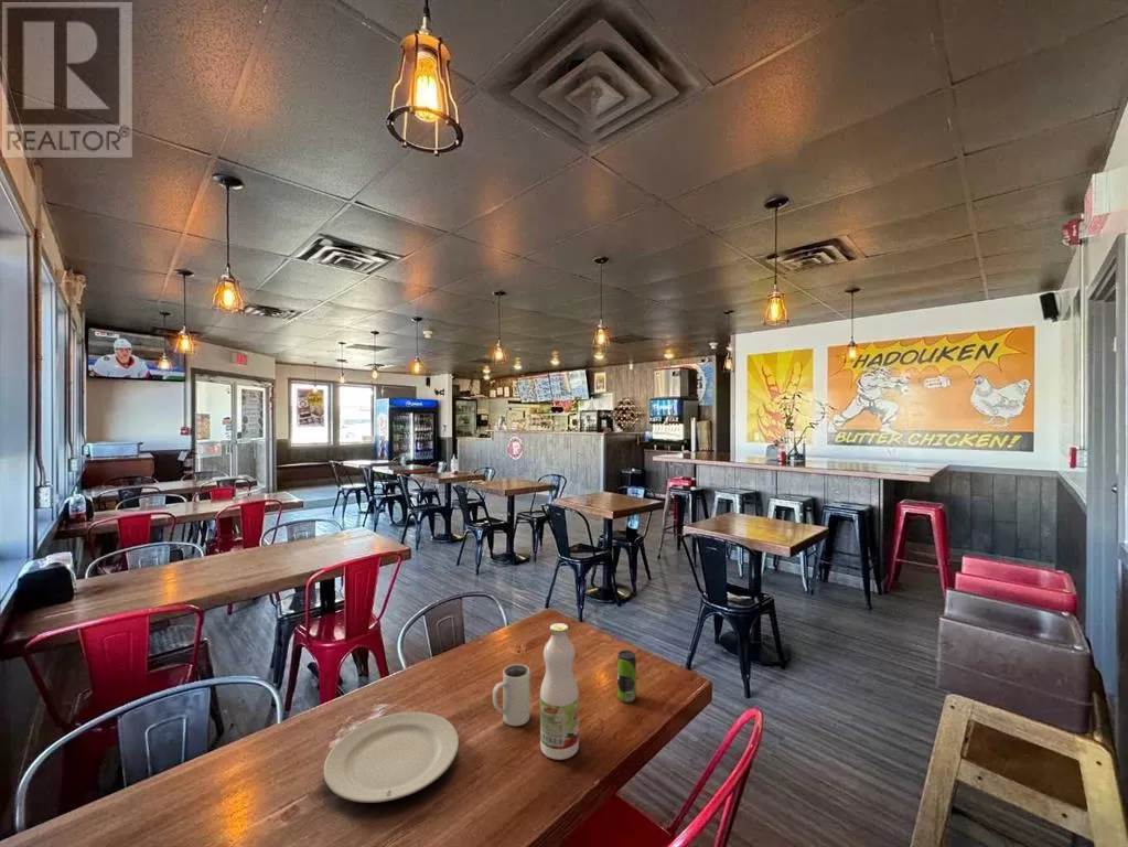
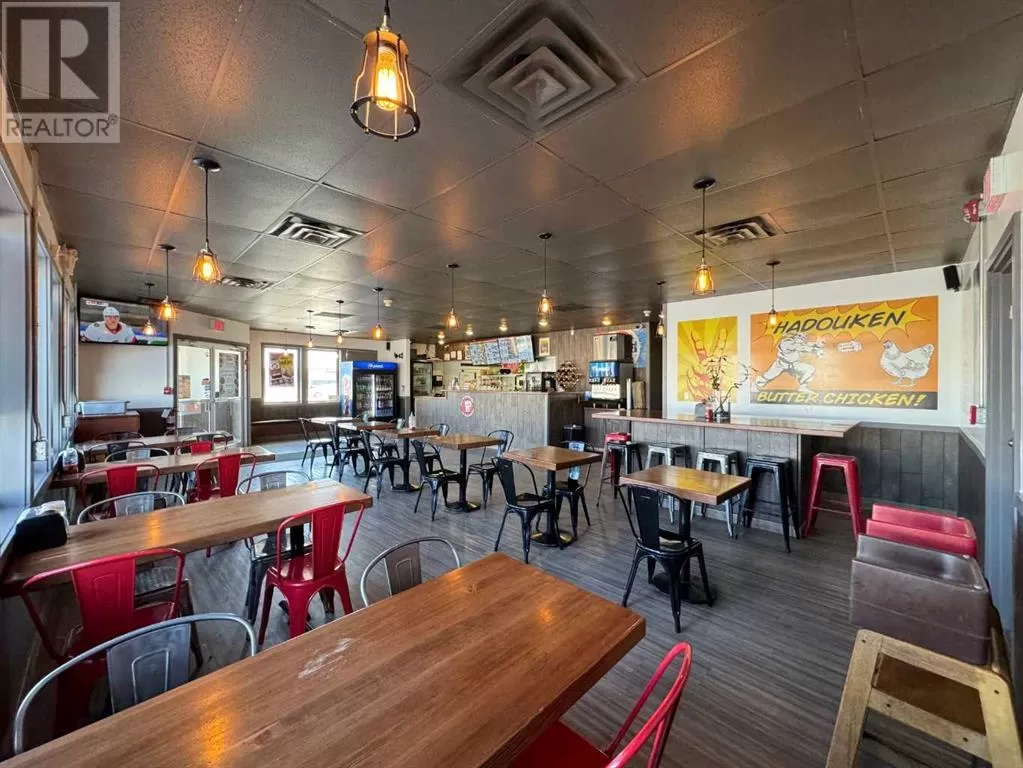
- juice bottle [539,622,580,761]
- chinaware [323,711,460,804]
- beverage can [616,650,637,704]
- mug [492,663,530,727]
